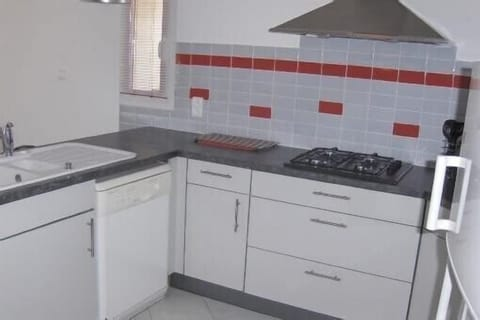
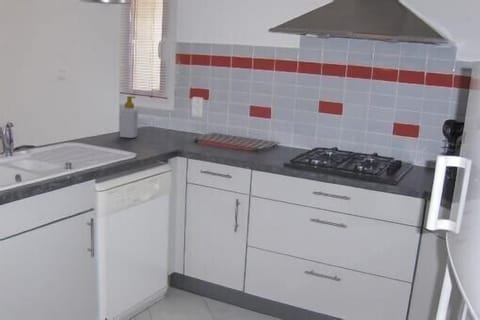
+ soap bottle [119,95,139,139]
